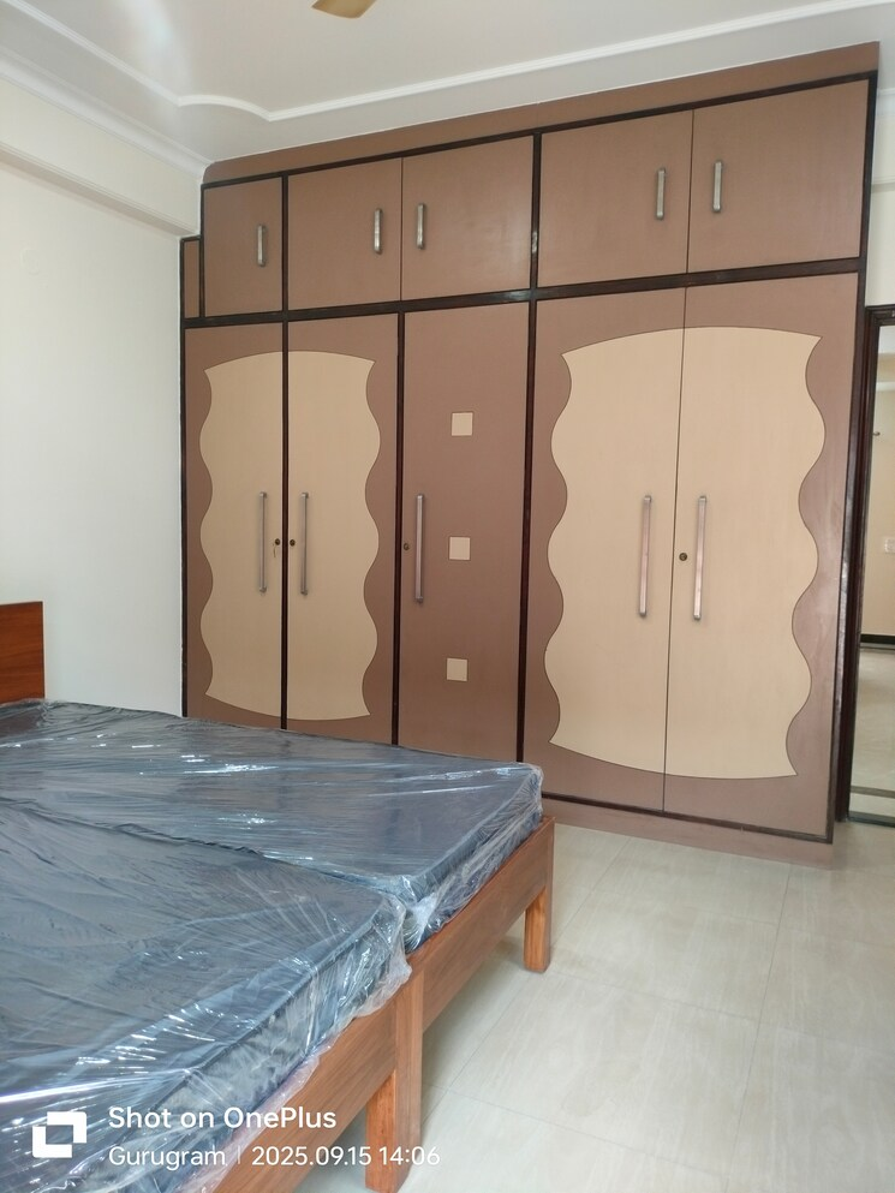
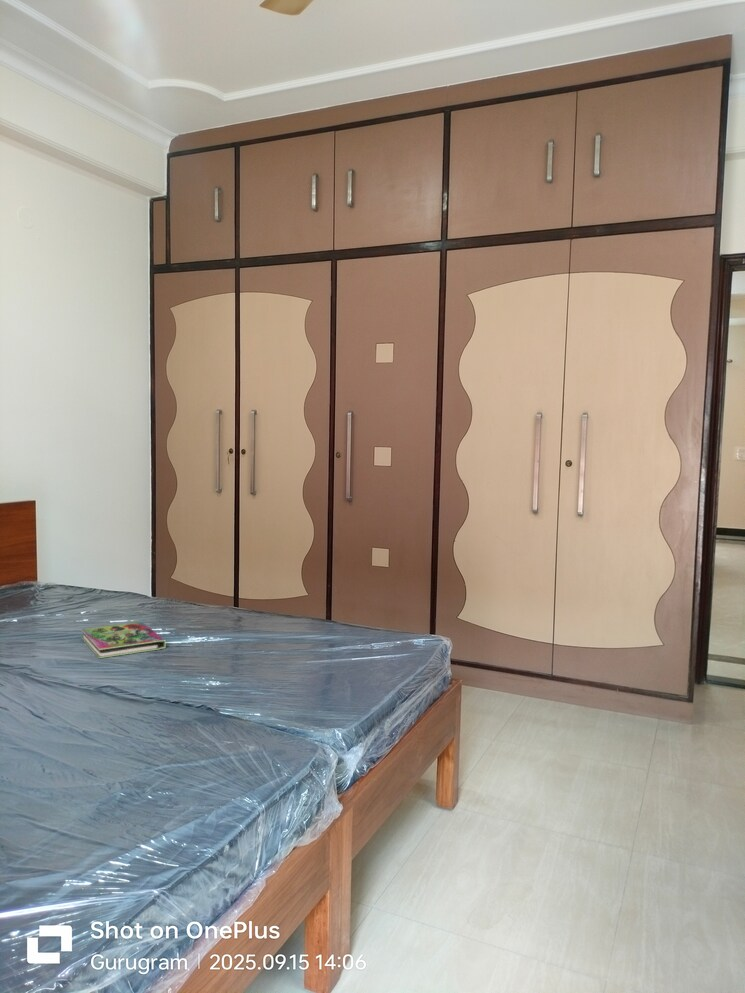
+ book [80,621,166,659]
